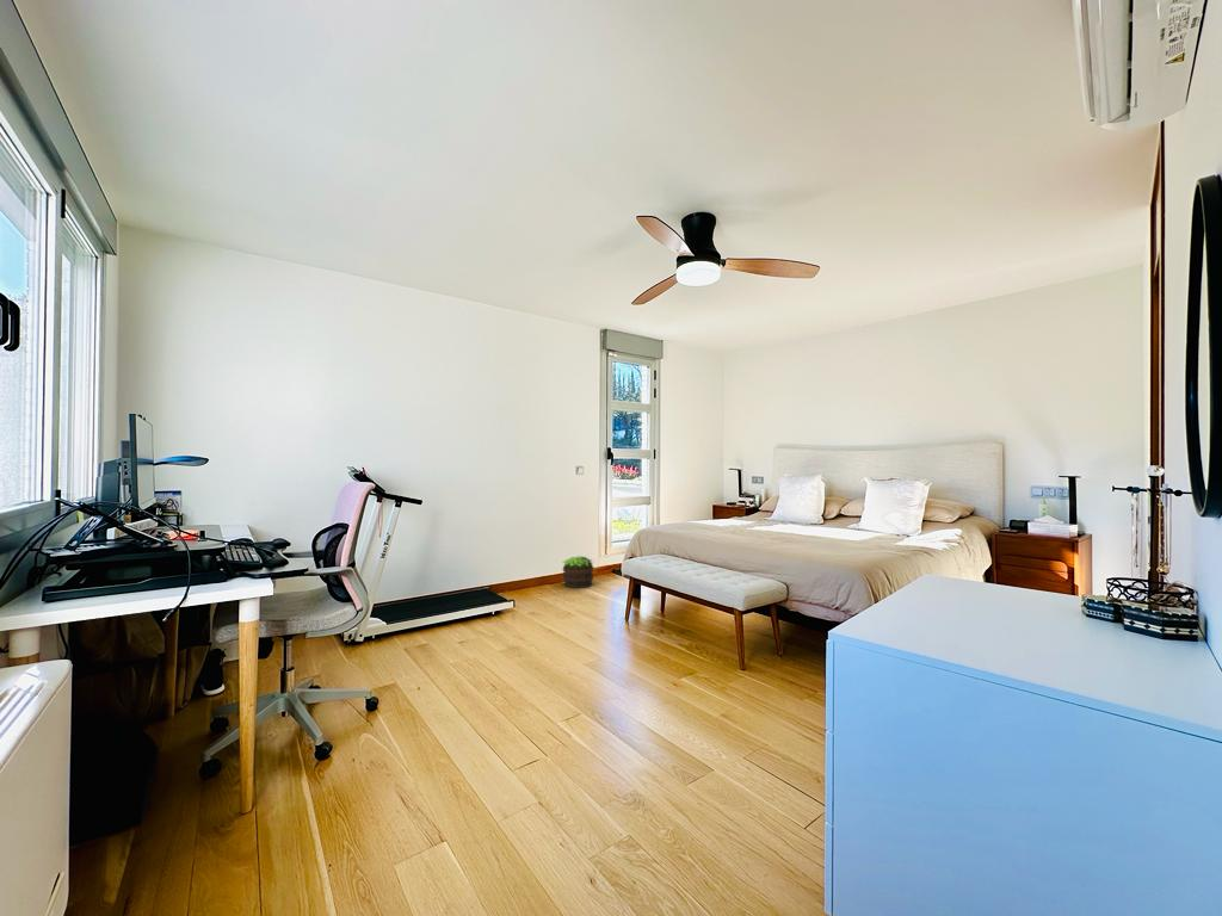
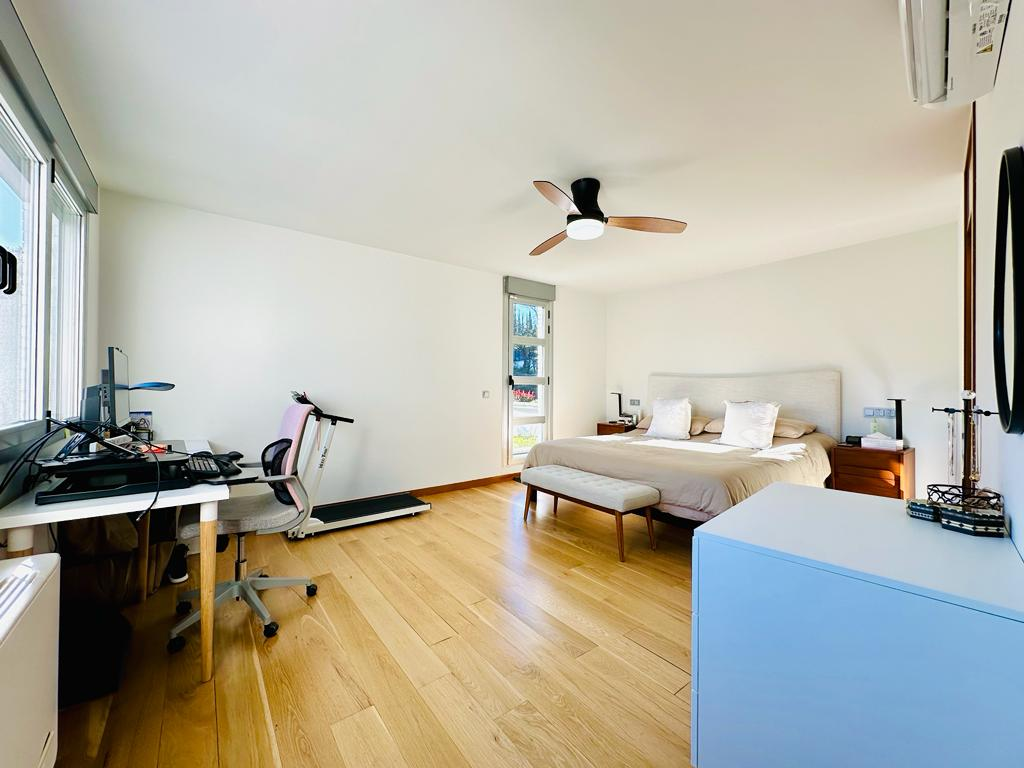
- potted plant [561,556,594,589]
